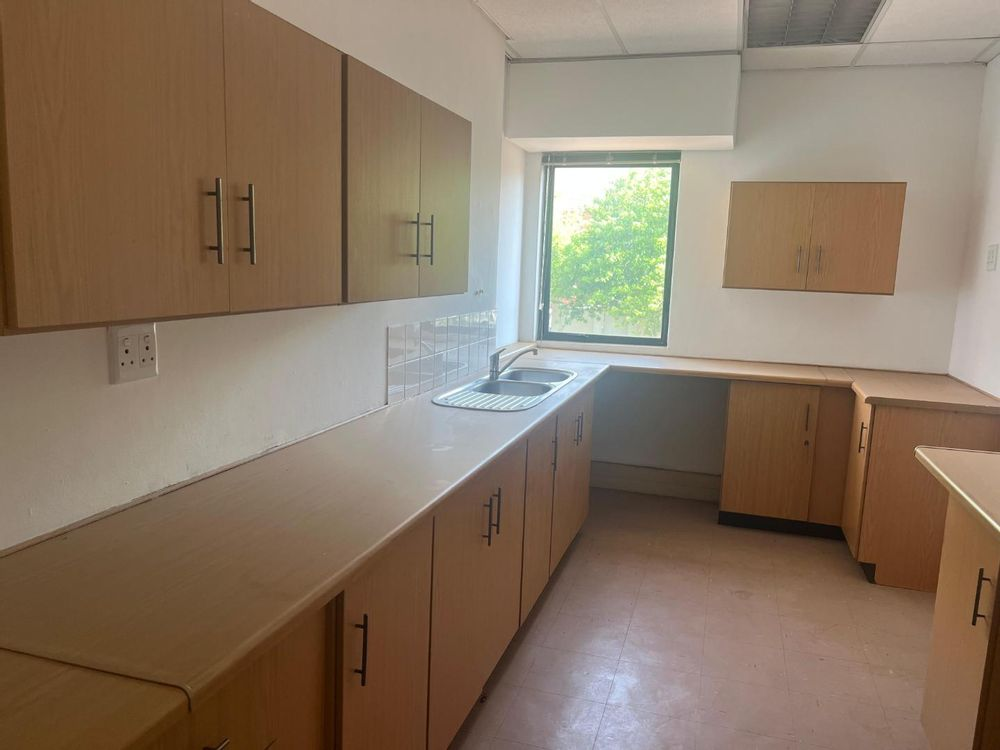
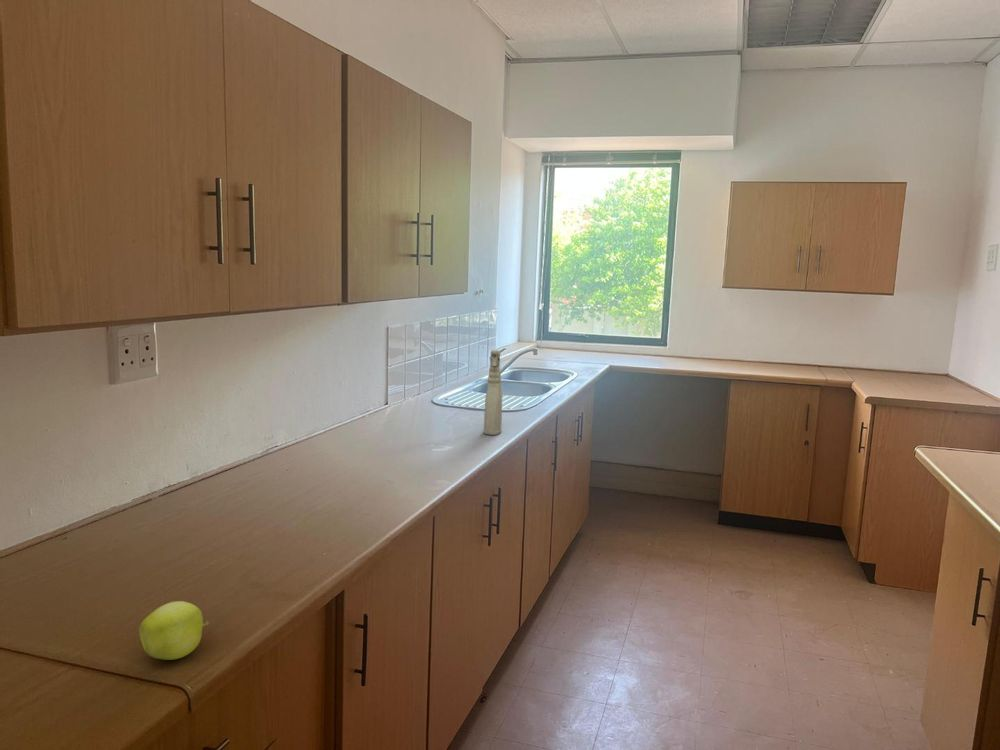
+ spray bottle [483,349,503,436]
+ apple [138,600,210,661]
